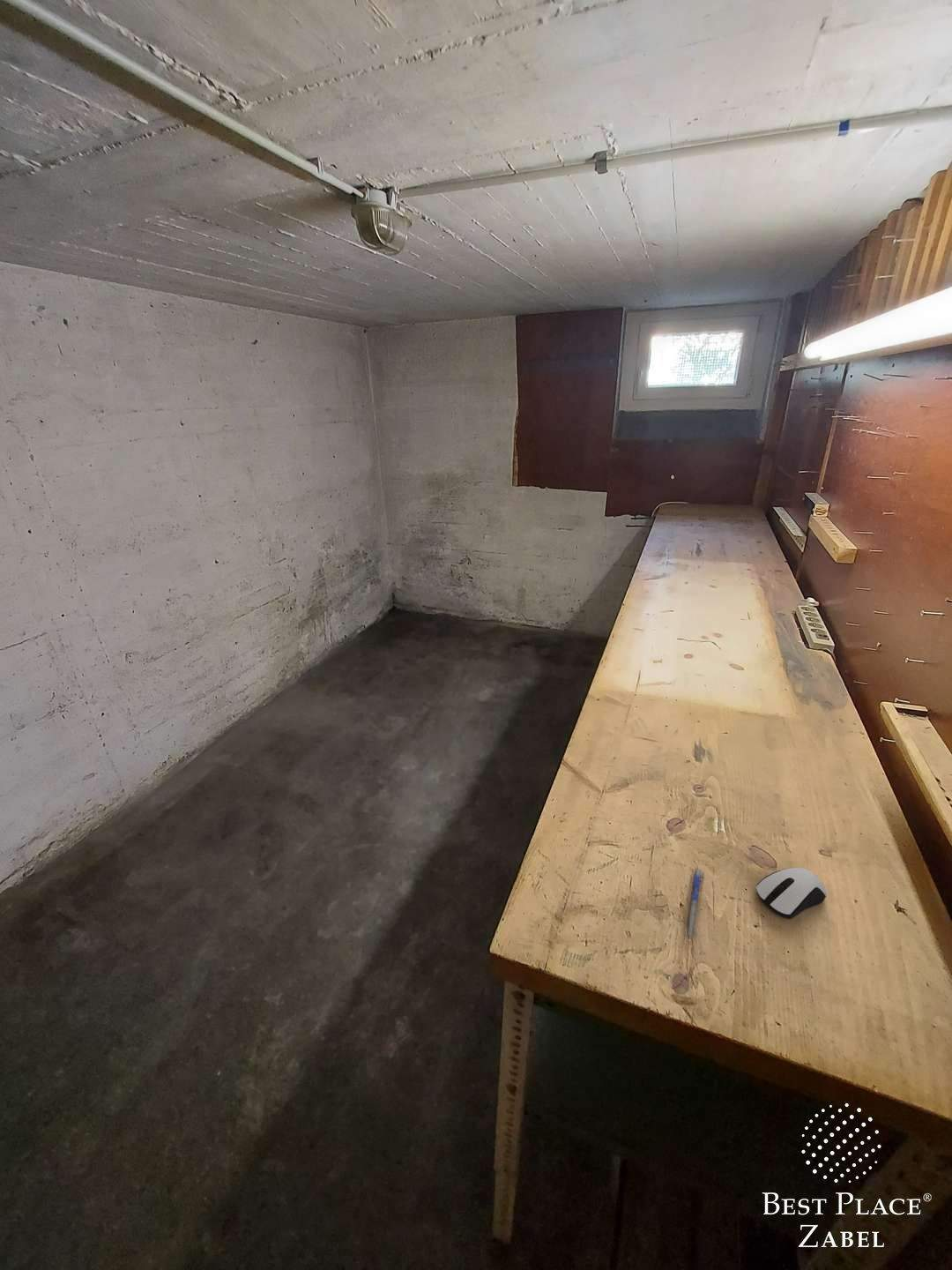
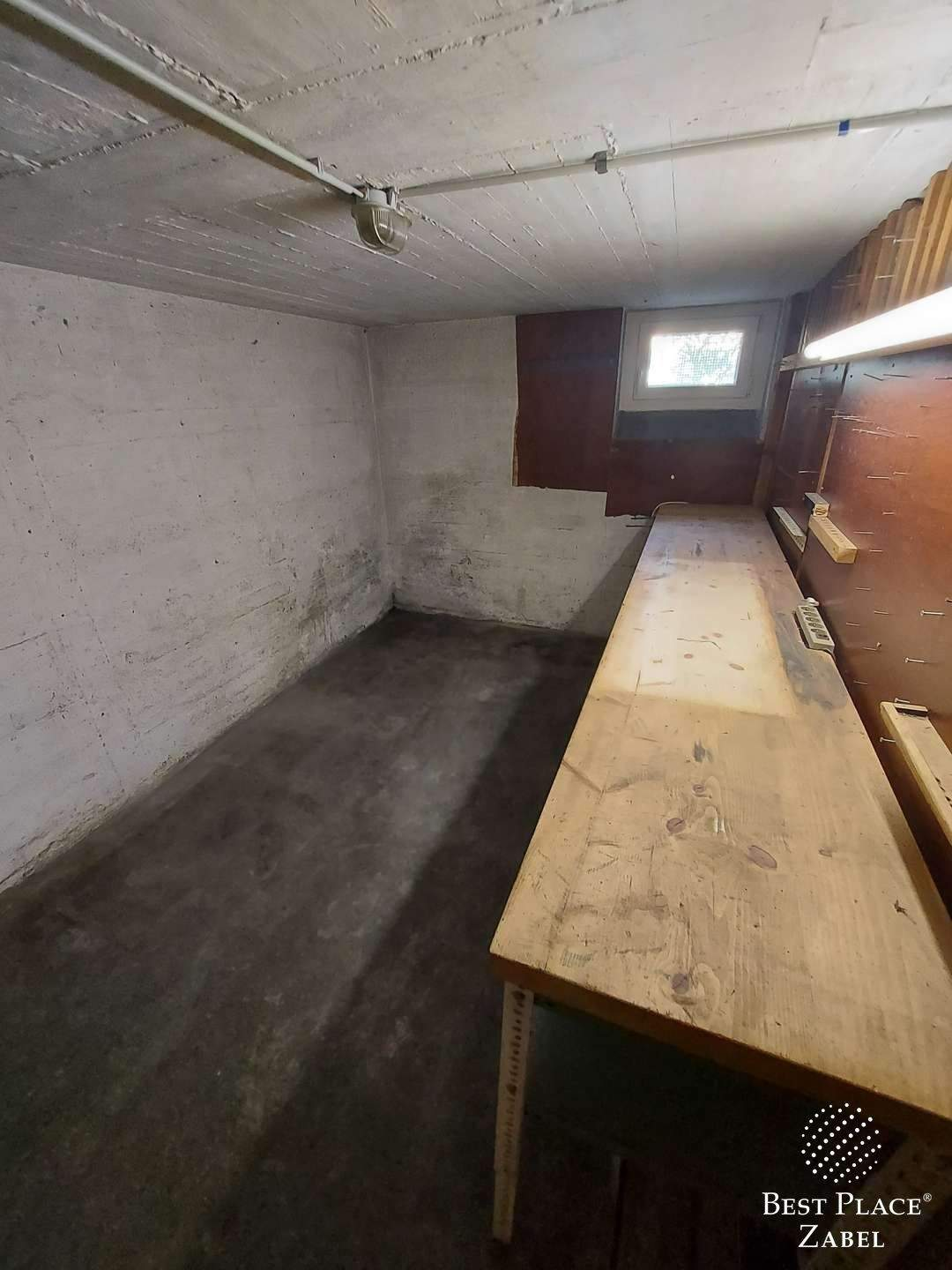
- computer mouse [755,867,828,920]
- pen [682,868,705,941]
